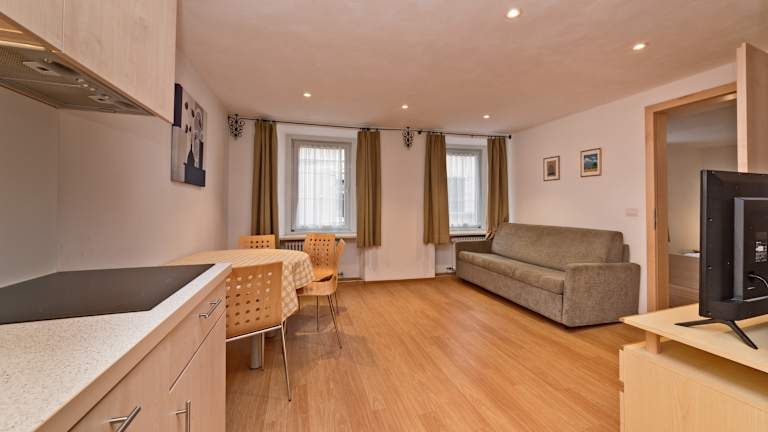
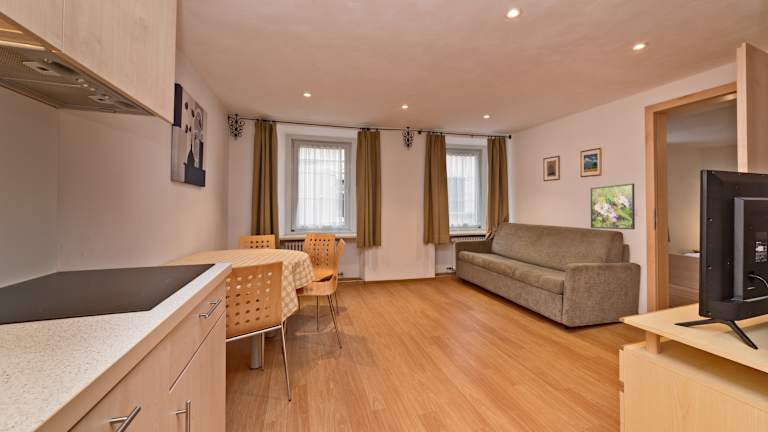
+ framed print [590,182,636,230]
